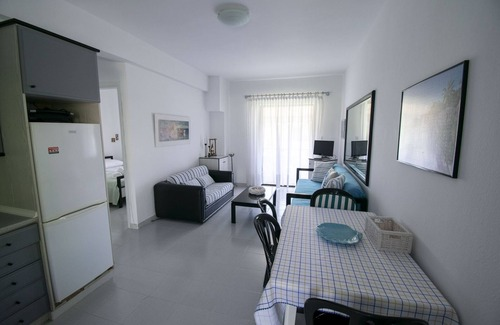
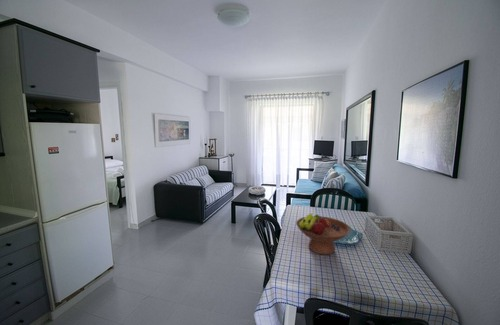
+ fruit bowl [295,212,352,256]
